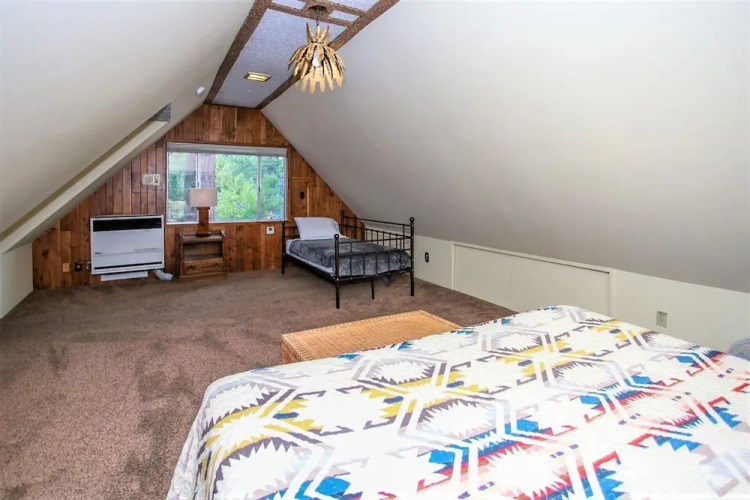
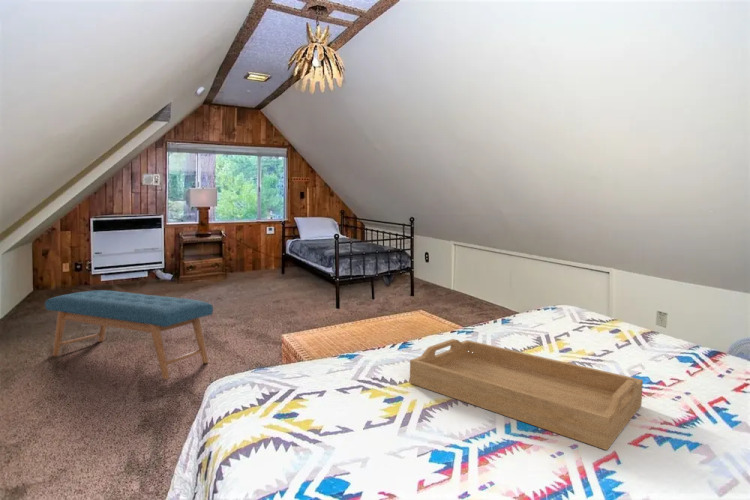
+ serving tray [409,338,644,451]
+ bench [44,289,214,380]
